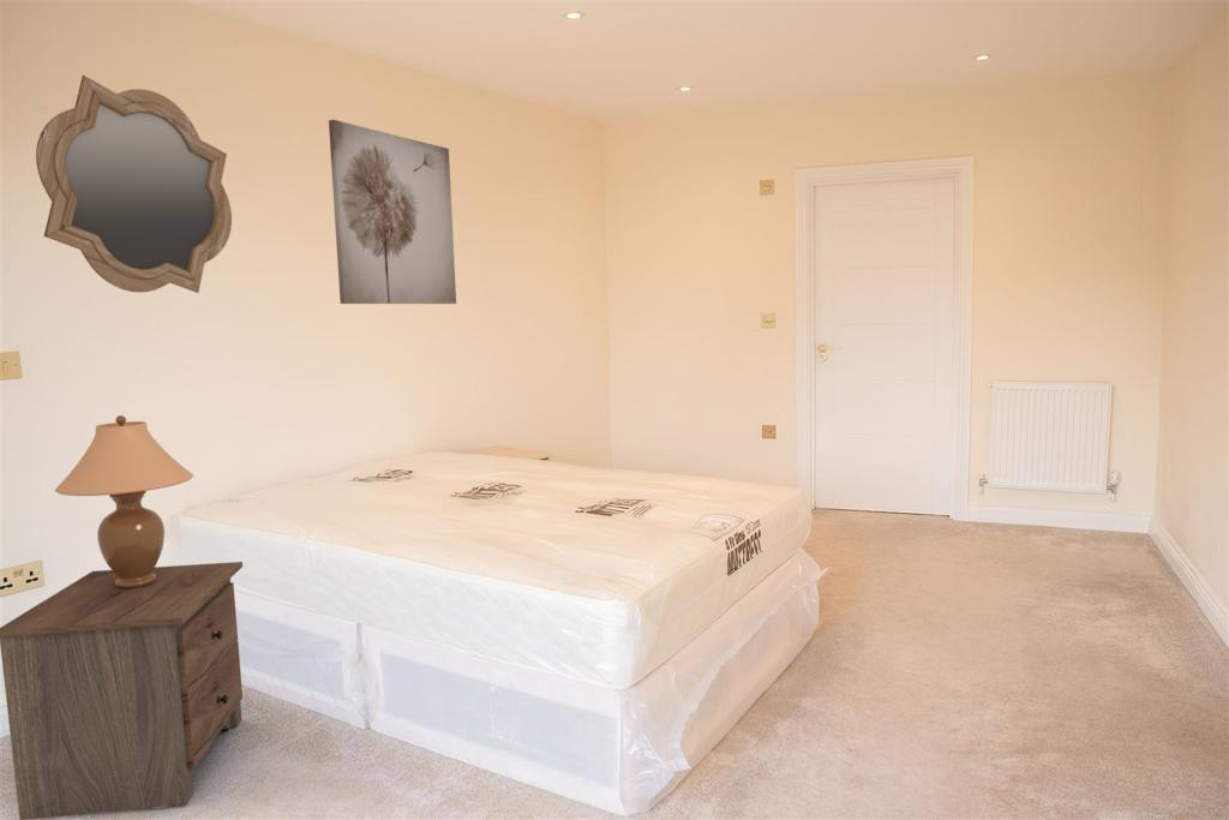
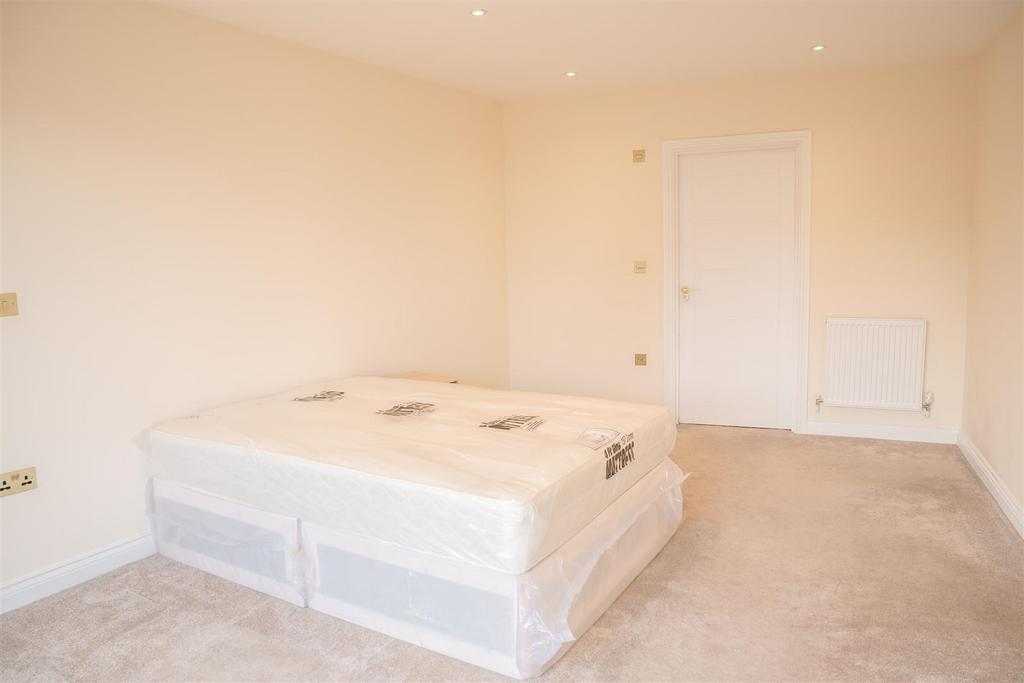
- table lamp [54,414,194,588]
- nightstand [0,561,244,820]
- wall art [328,119,457,305]
- mirror [35,74,233,294]
